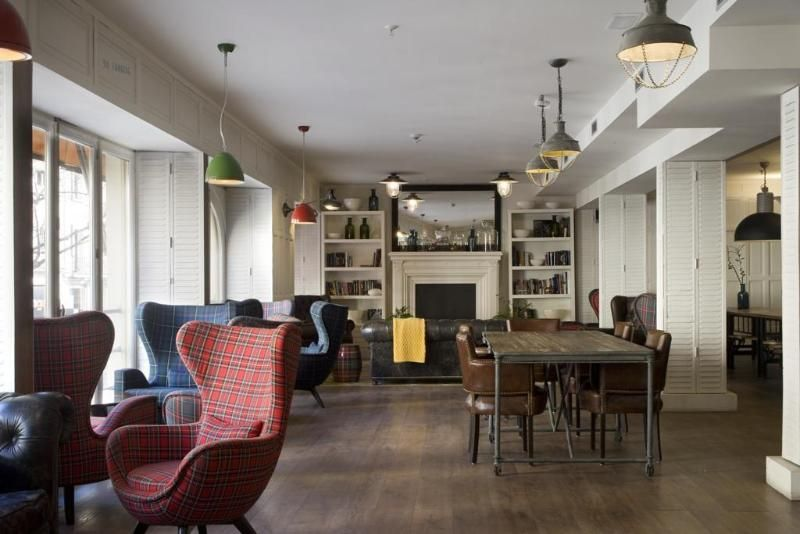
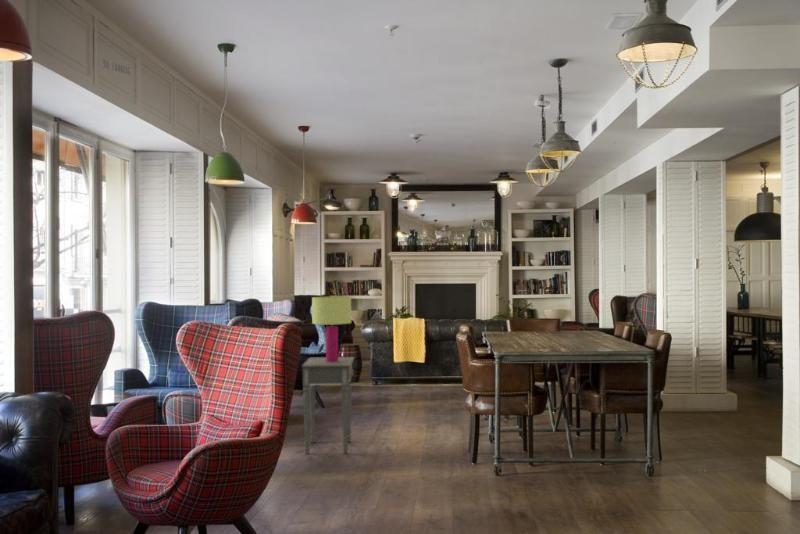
+ table lamp [311,295,352,362]
+ side table [301,356,355,455]
